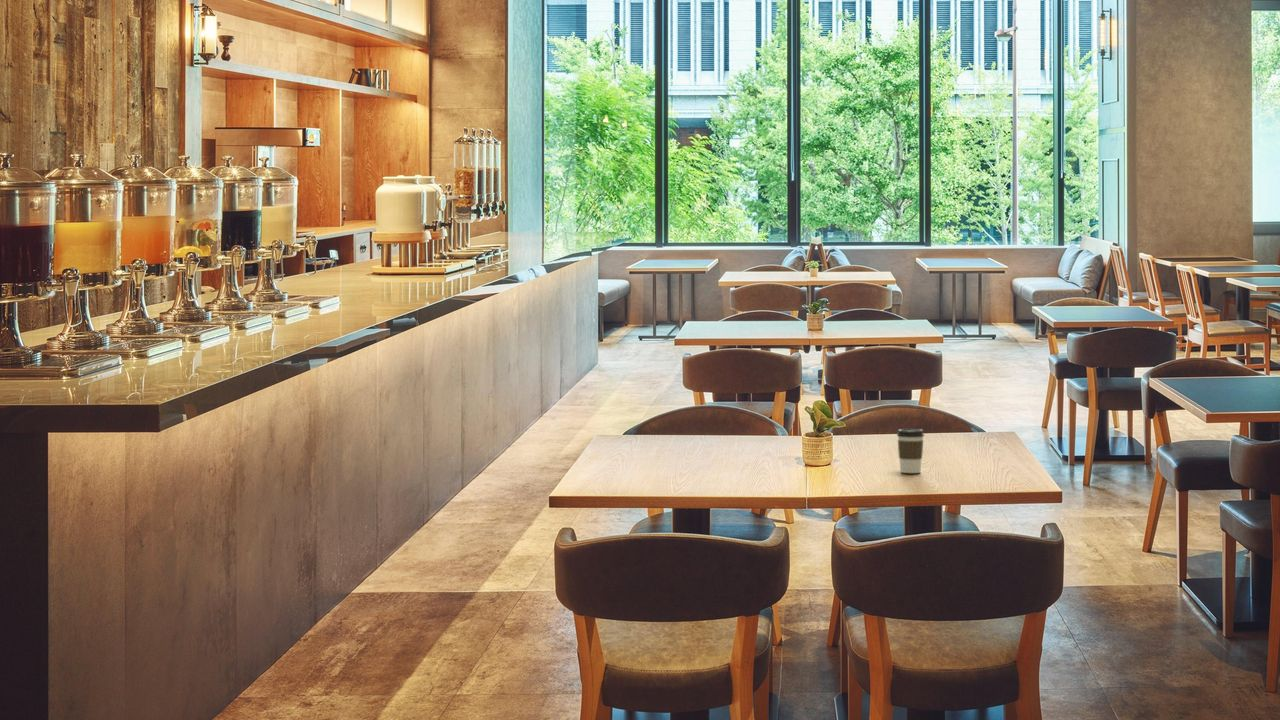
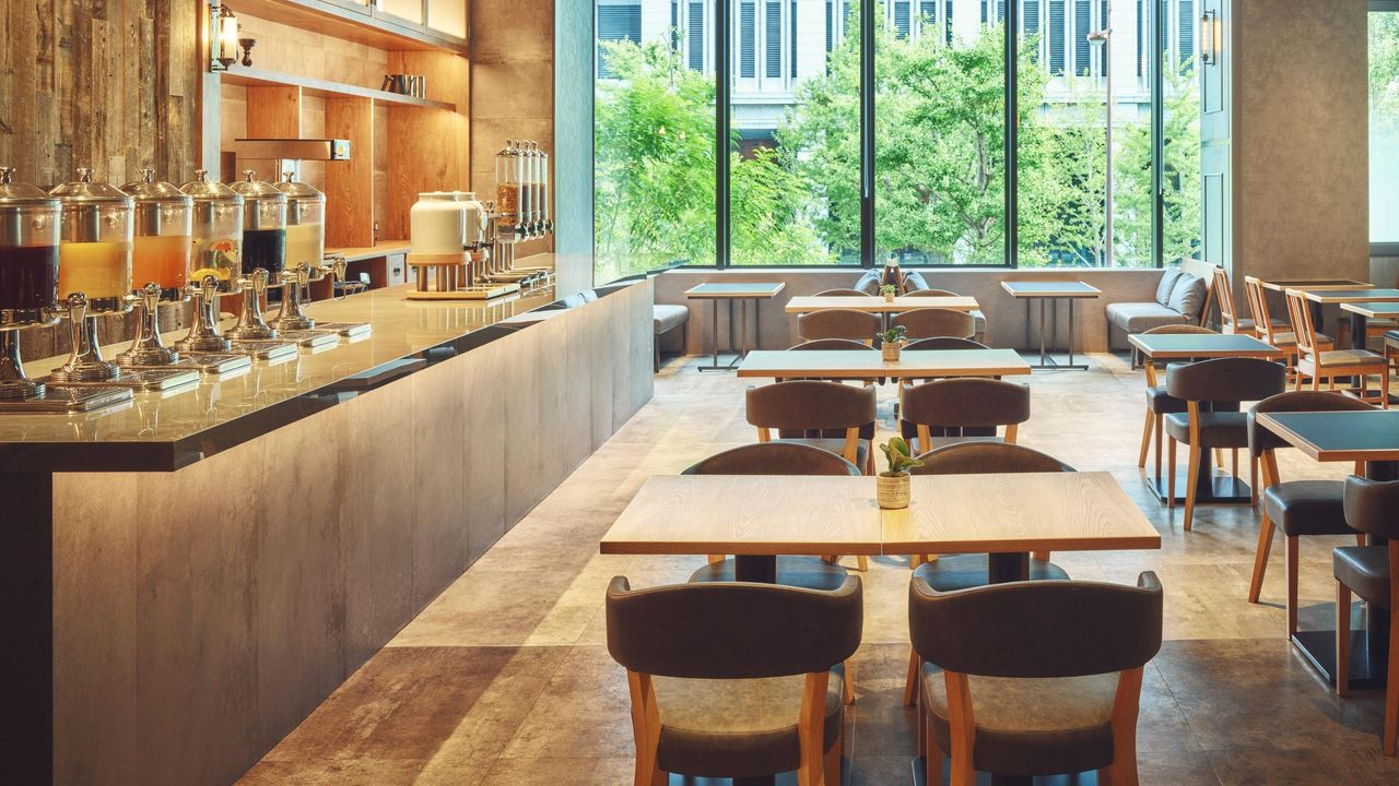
- coffee cup [896,428,925,474]
